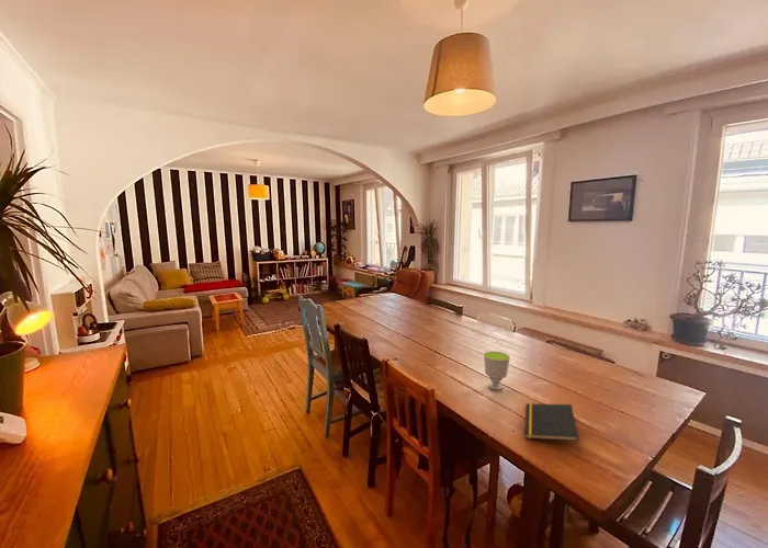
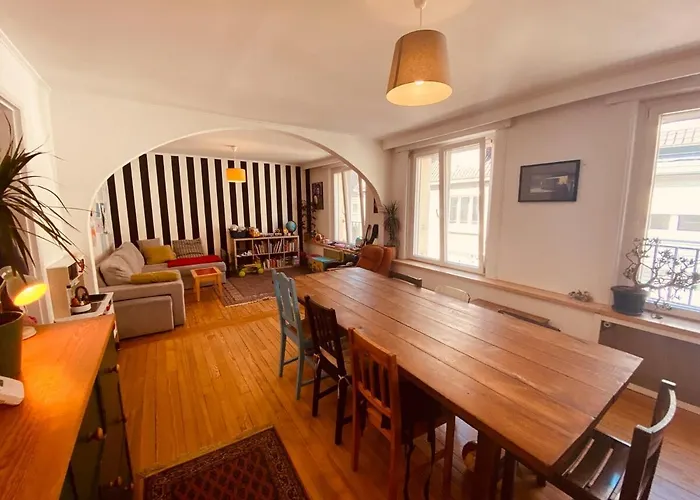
- cup [483,351,511,391]
- notepad [523,402,580,442]
